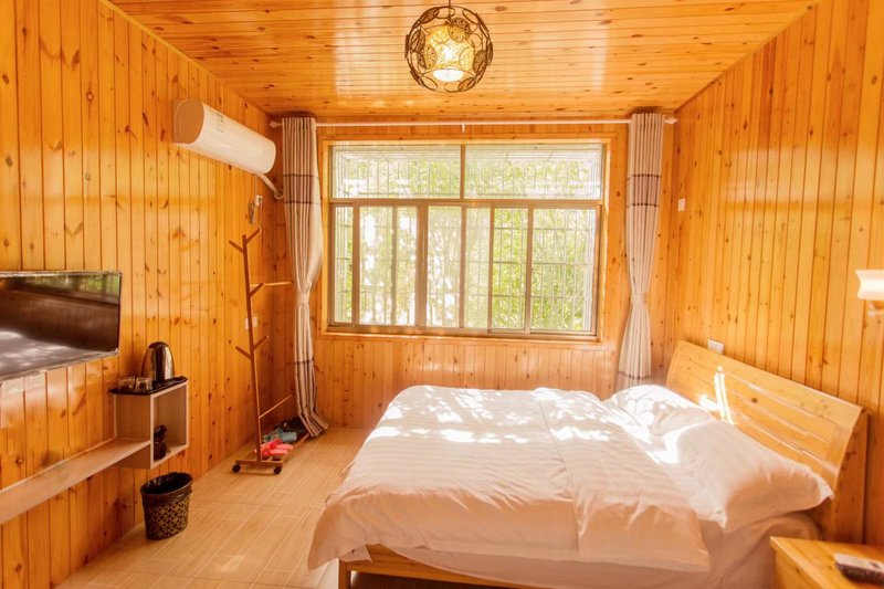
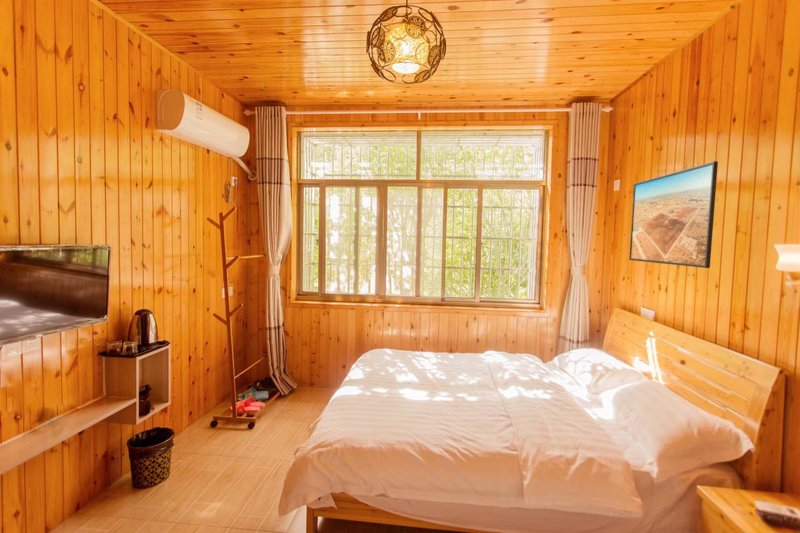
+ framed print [628,160,719,269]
